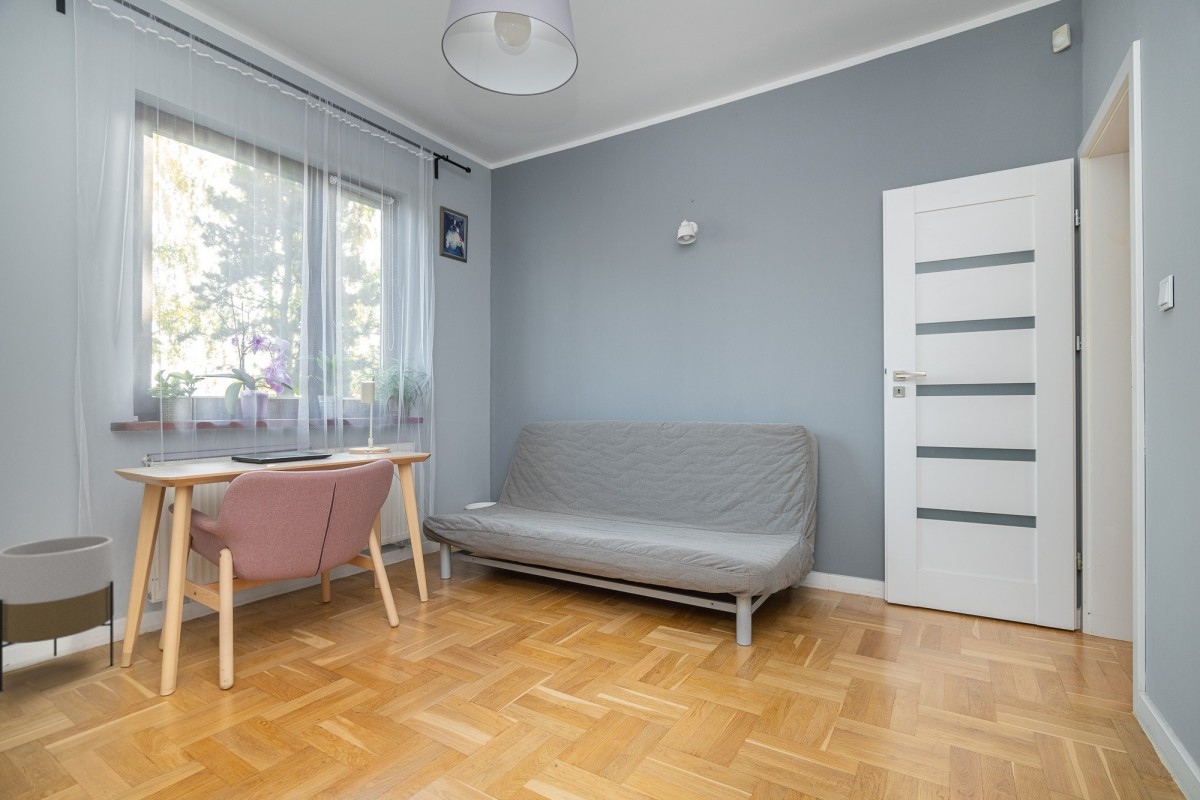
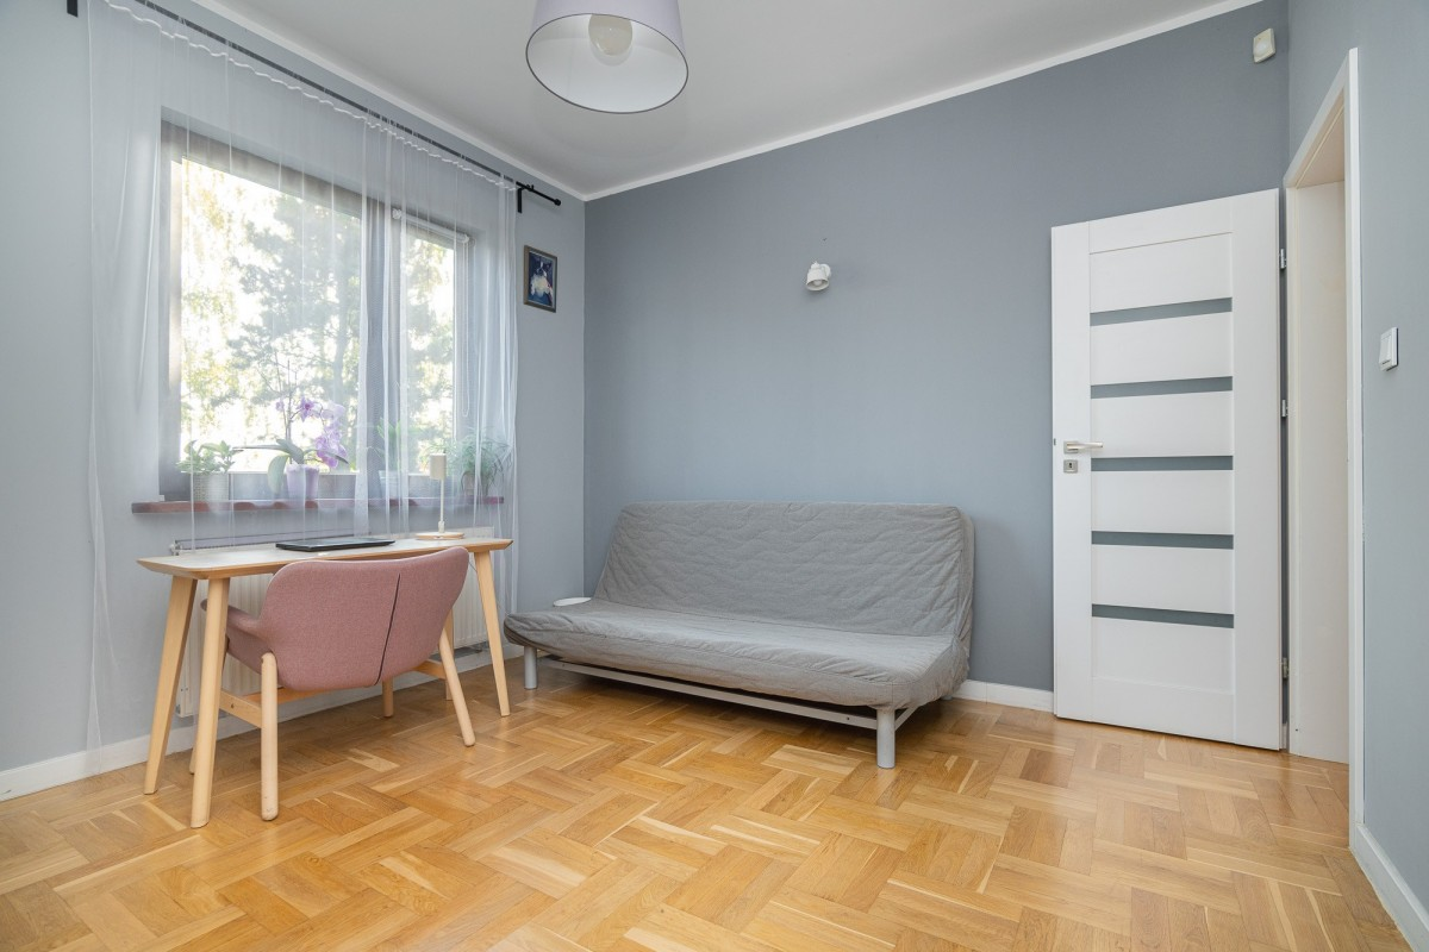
- planter [0,534,115,693]
